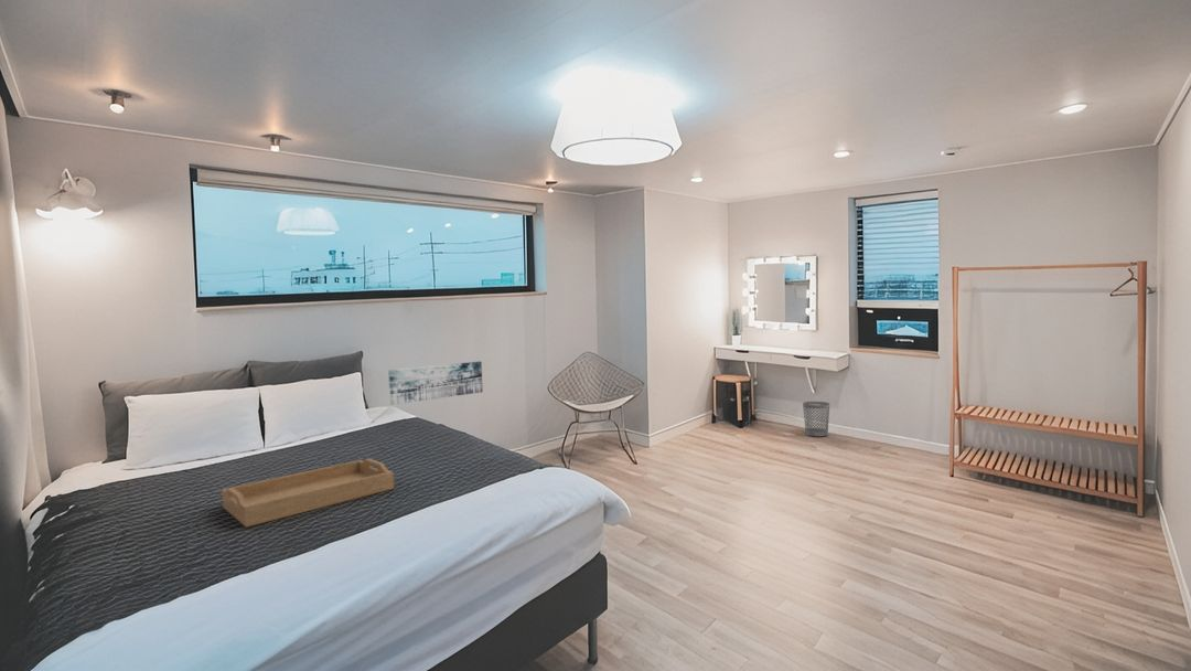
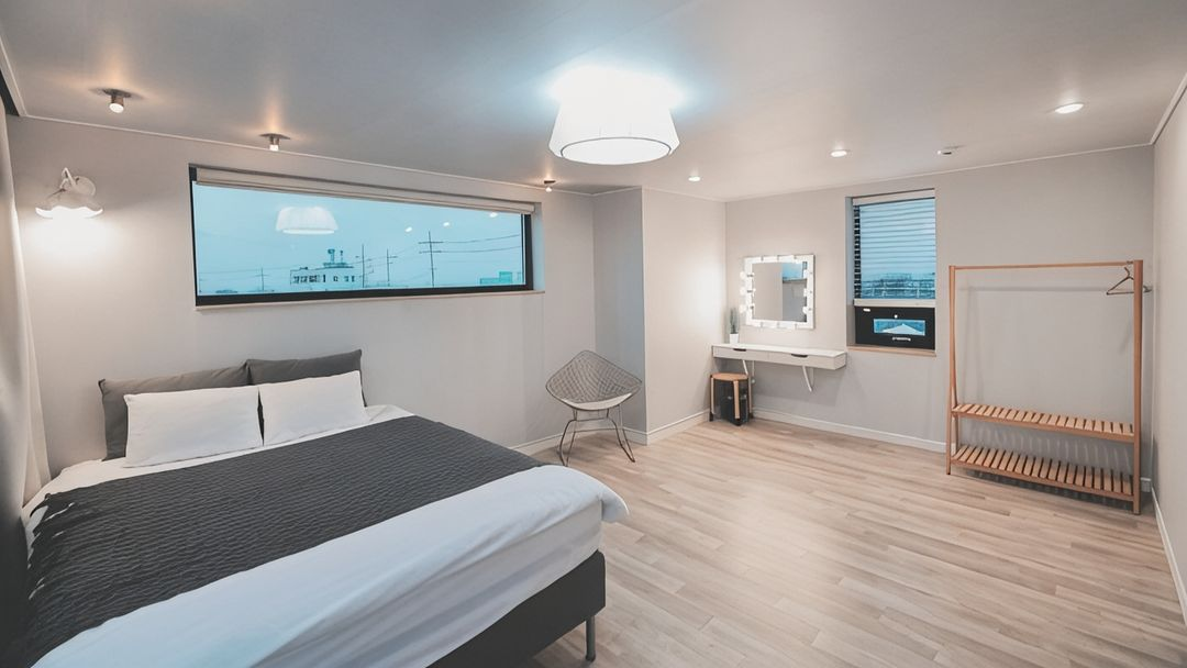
- wastebasket [802,401,830,437]
- wall art [387,361,484,406]
- serving tray [221,458,395,529]
